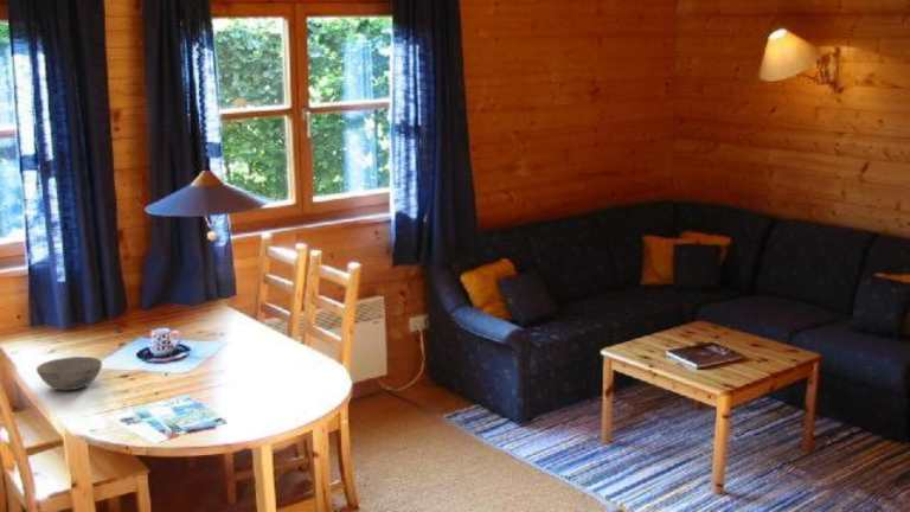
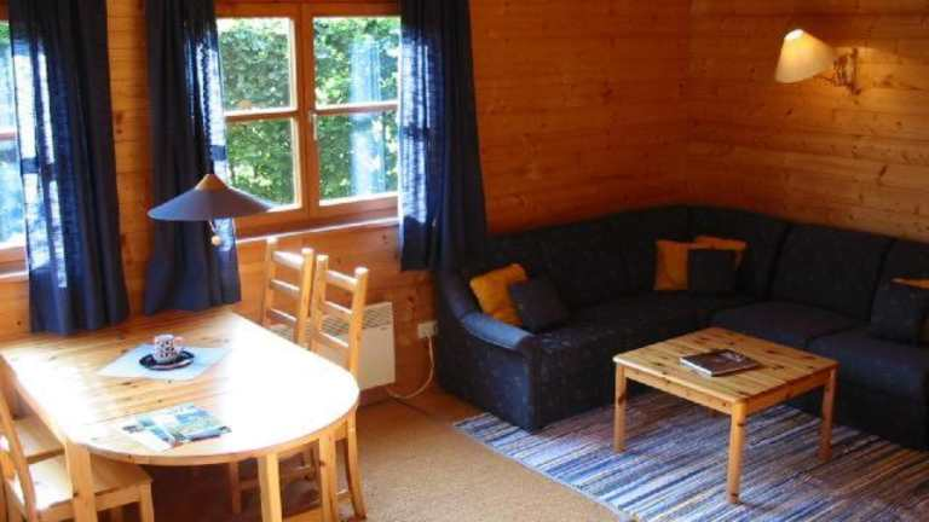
- bowl [36,356,103,391]
